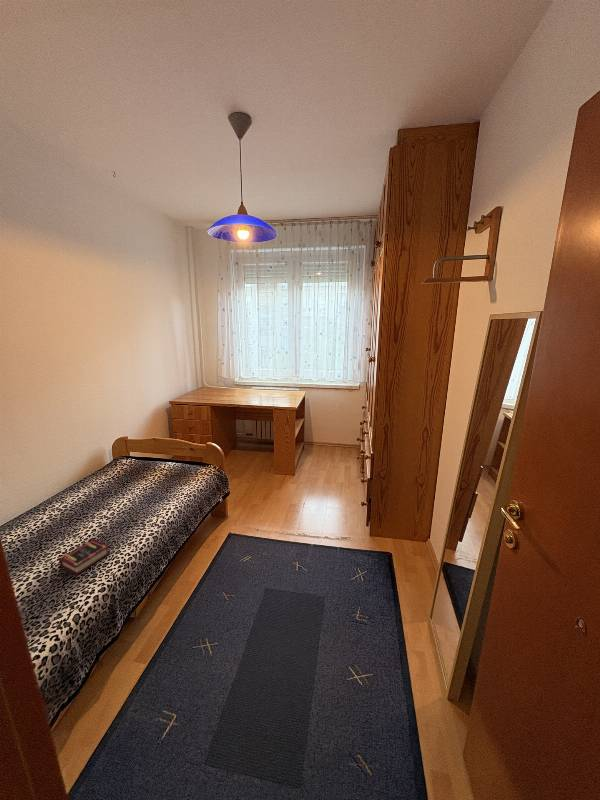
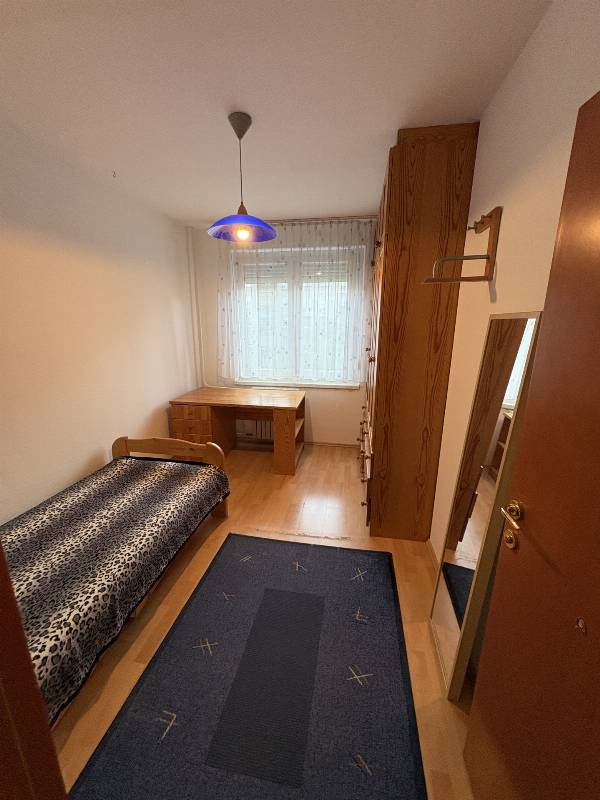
- book [58,538,111,576]
